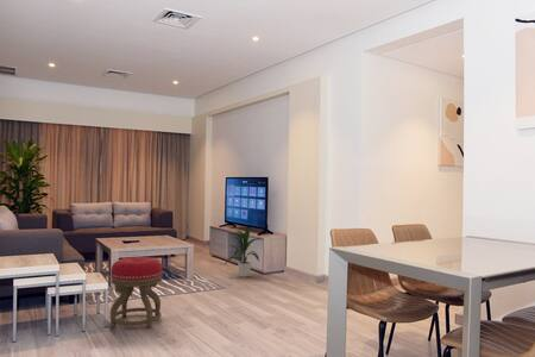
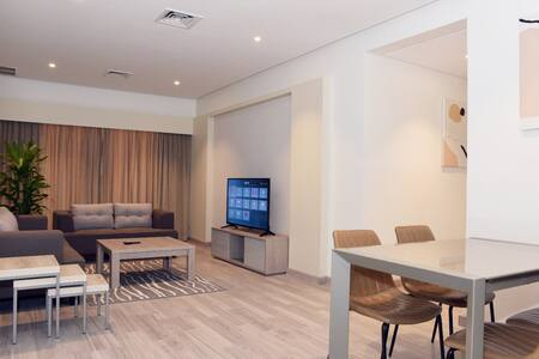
- stool [109,256,164,328]
- indoor plant [224,227,262,278]
